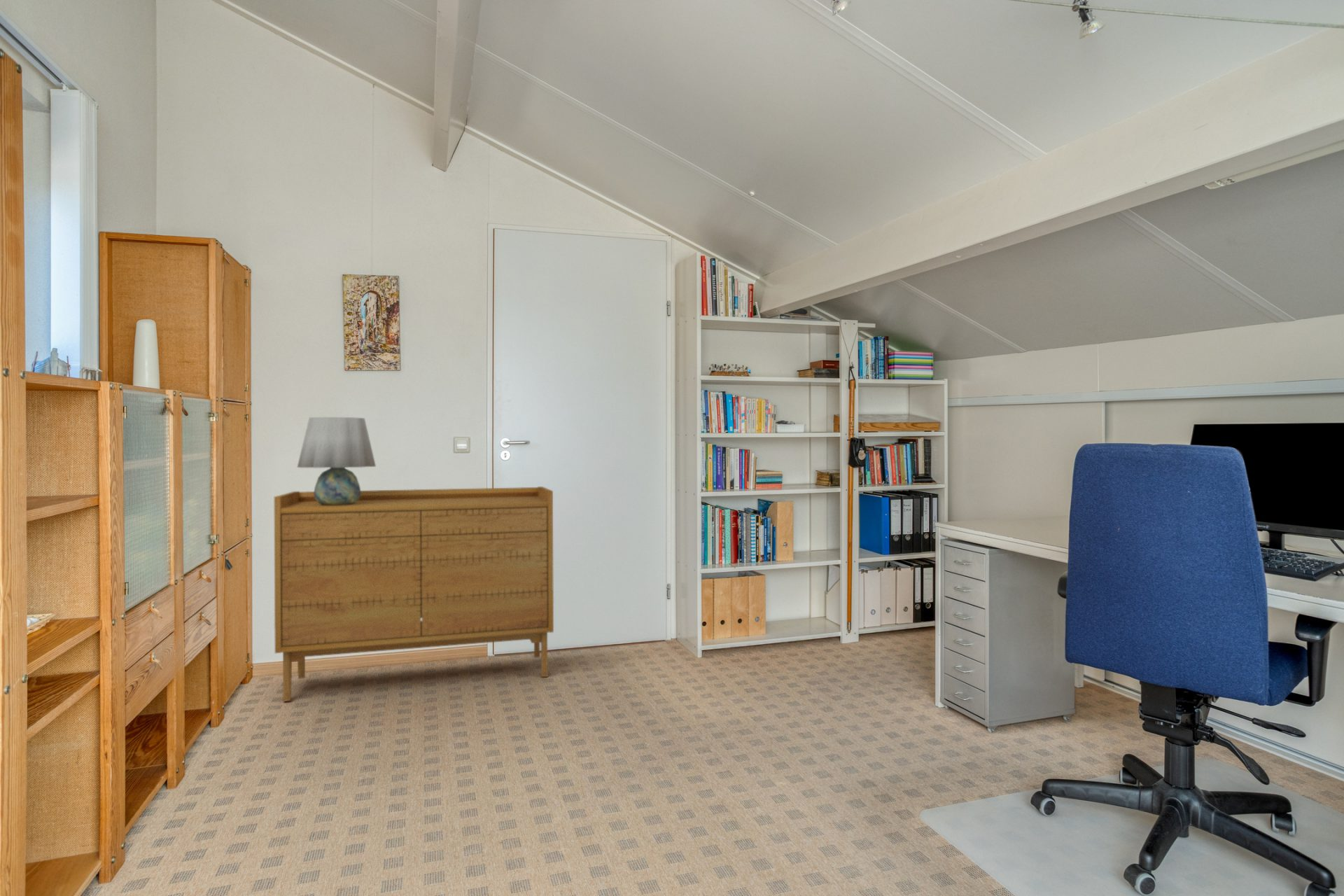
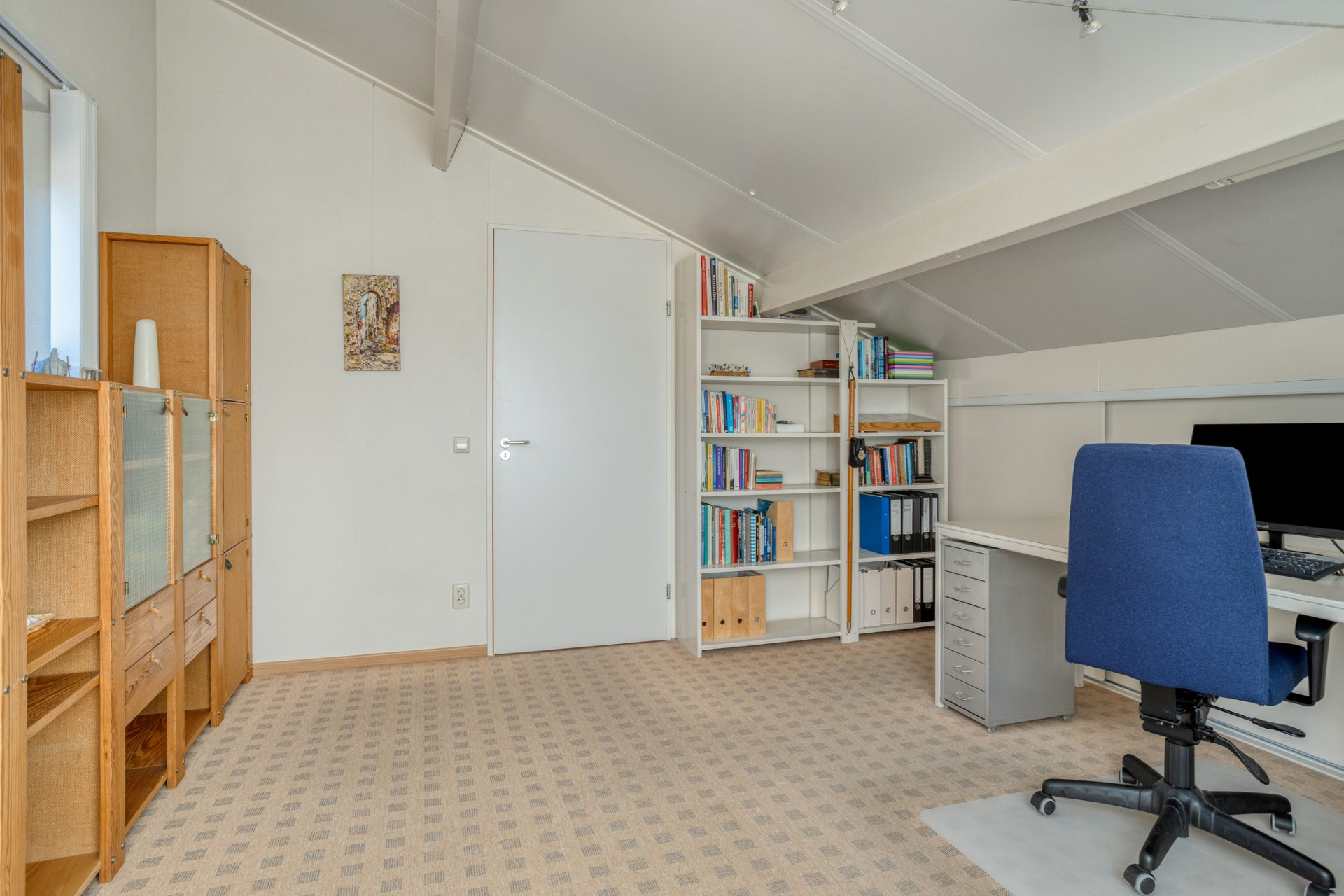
- table lamp [296,416,377,505]
- sideboard [274,486,554,702]
